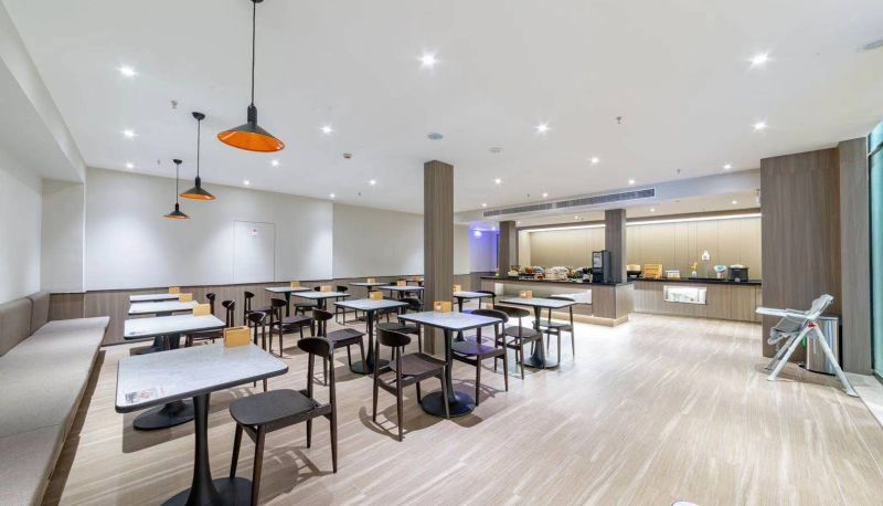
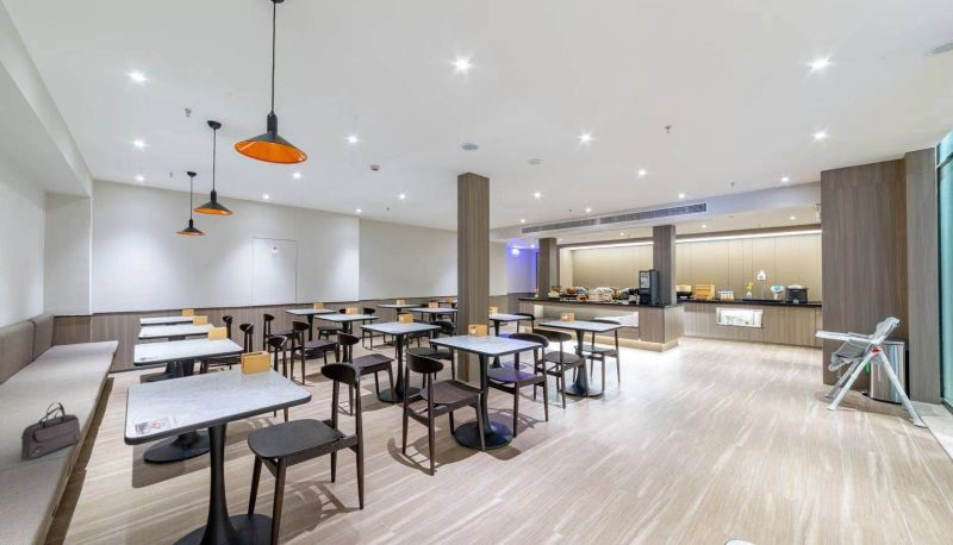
+ handbag [20,401,83,461]
